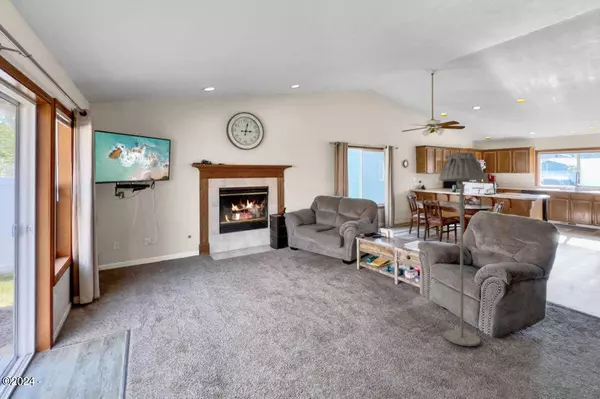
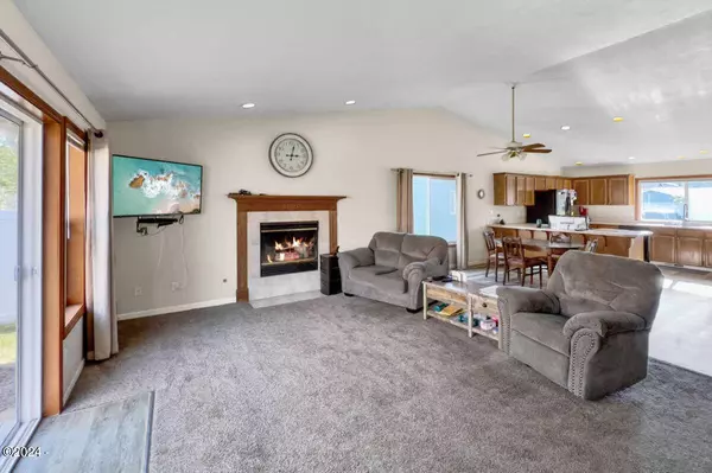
- floor lamp [438,152,486,347]
